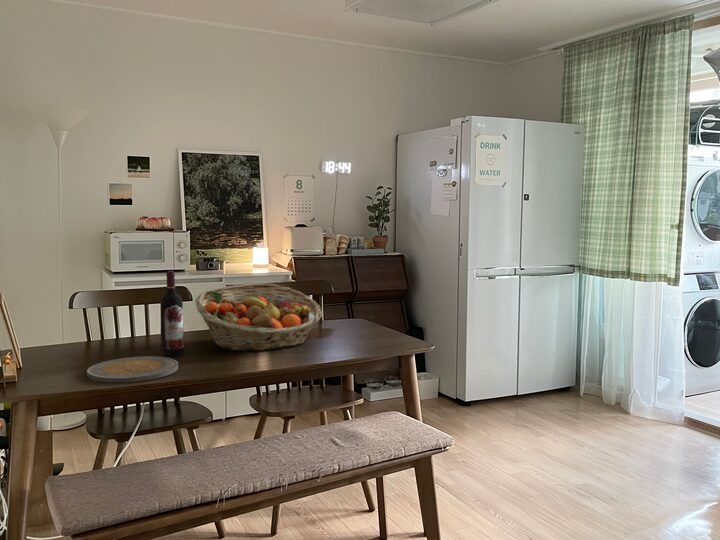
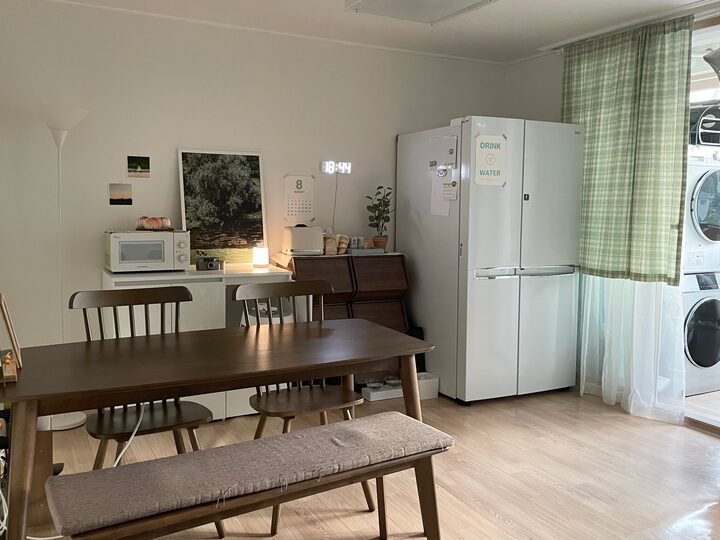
- plate [86,355,179,384]
- wine bottle [160,270,185,357]
- fruit basket [194,283,324,352]
